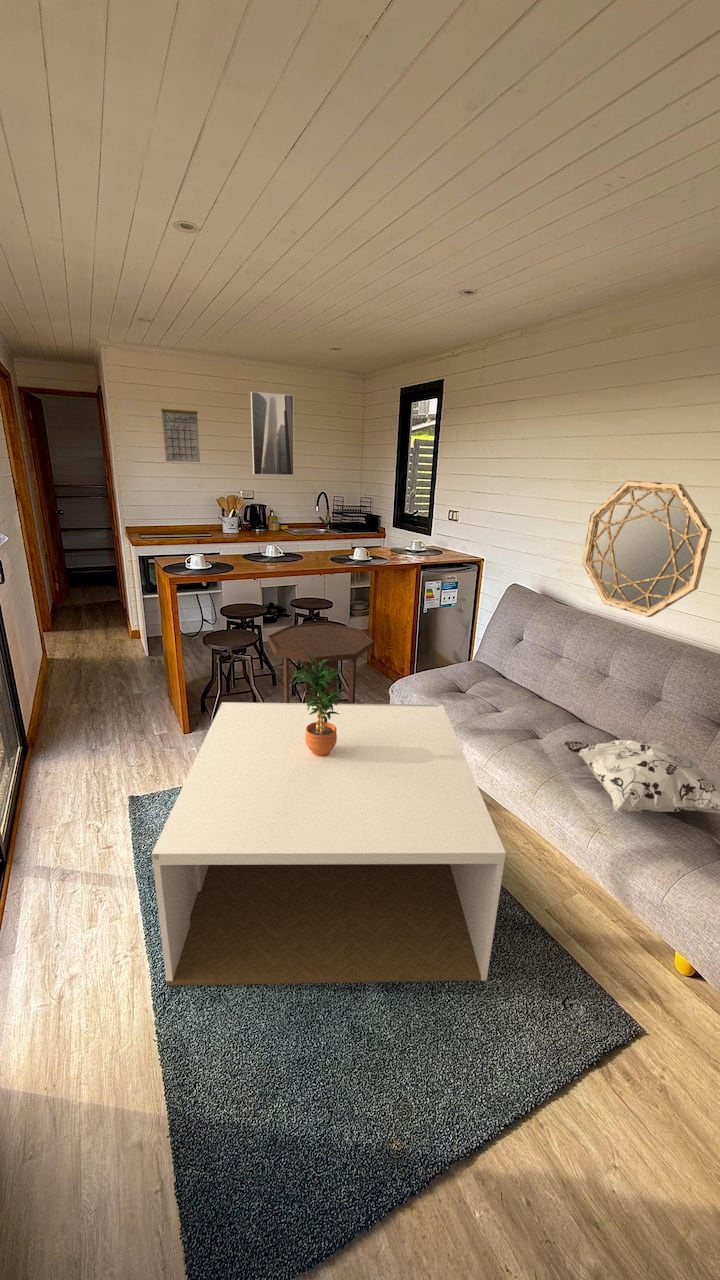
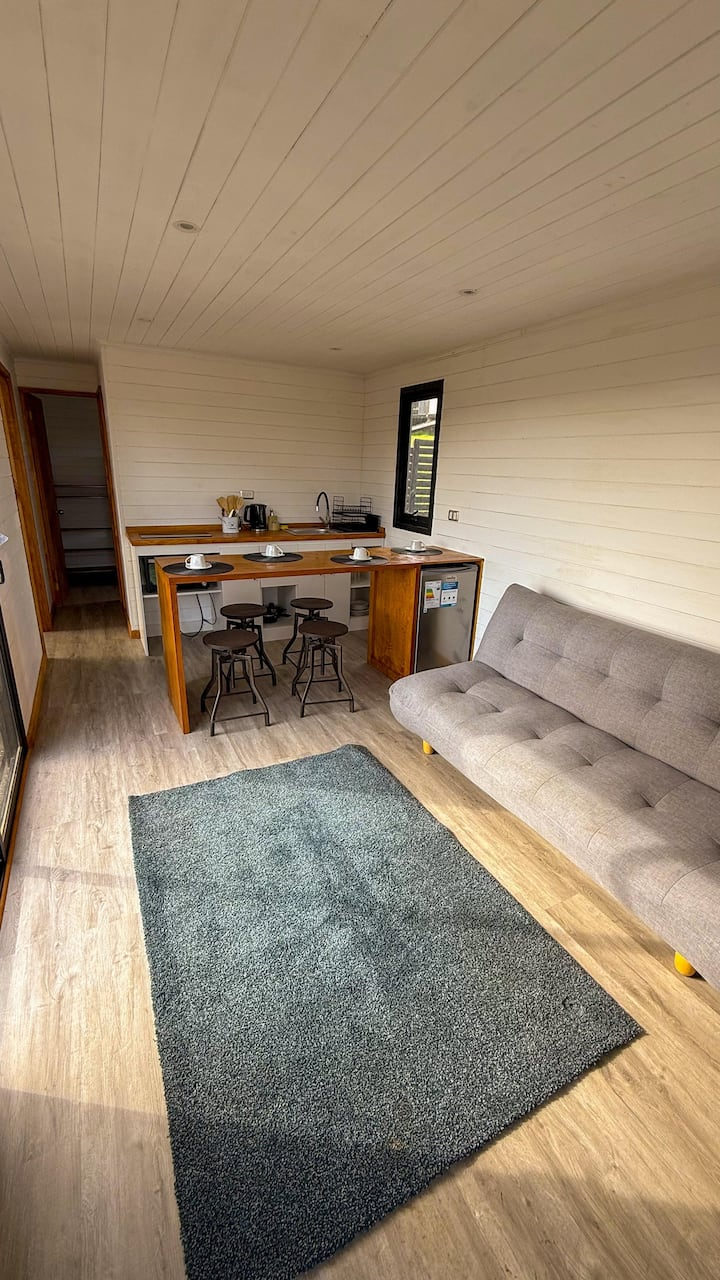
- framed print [250,391,295,476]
- side table [267,622,375,704]
- decorative pillow [563,739,720,814]
- potted plant [292,653,345,756]
- calendar [160,398,201,463]
- home mirror [581,480,713,618]
- coffee table [151,701,507,986]
